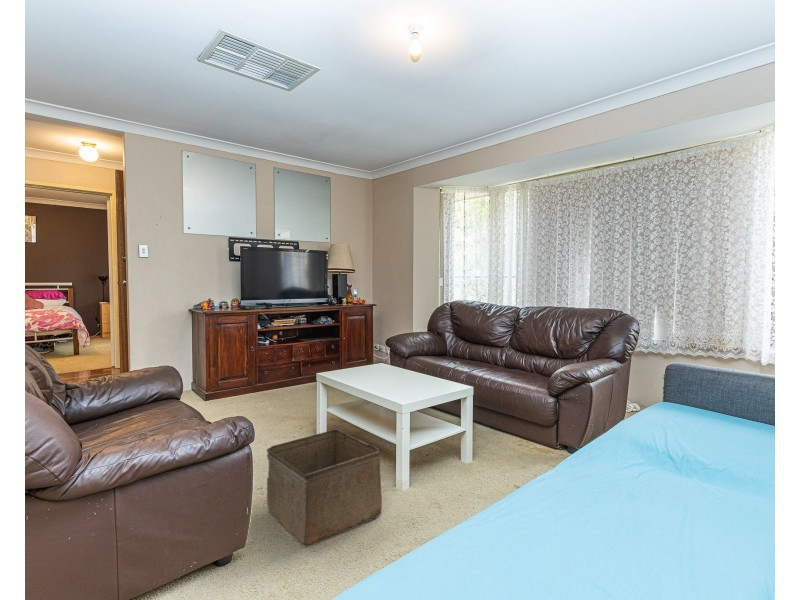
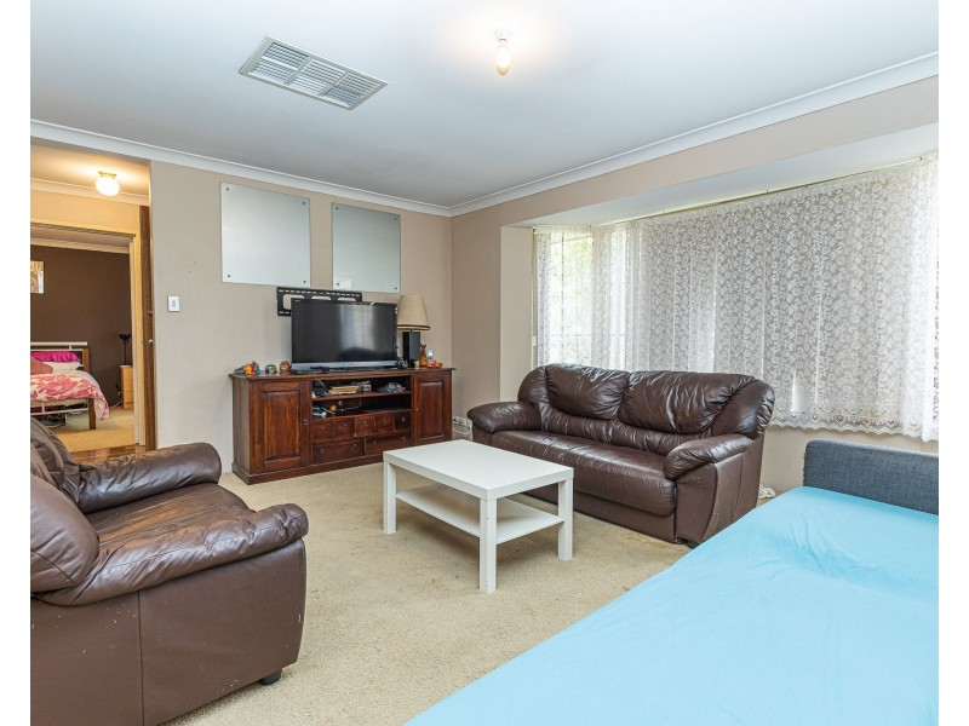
- storage bin [266,428,383,547]
